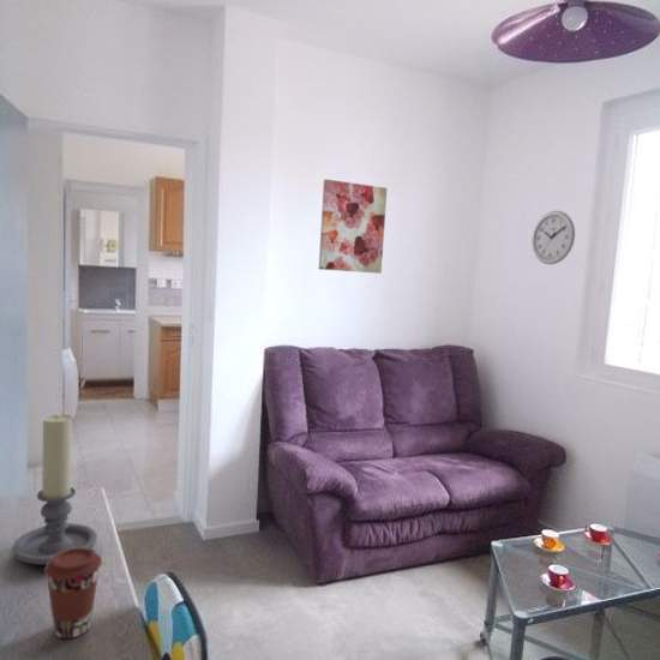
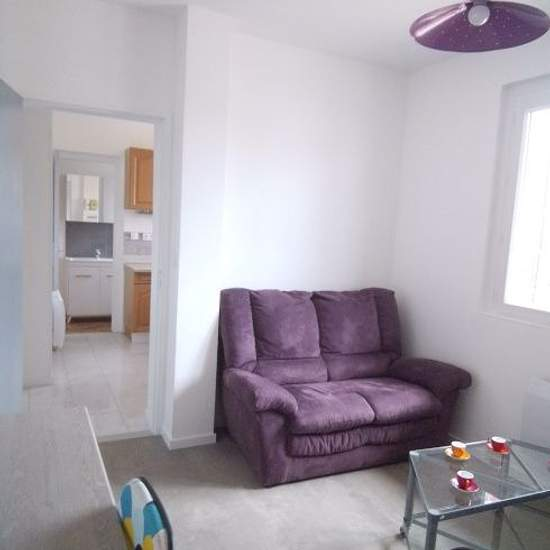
- coffee cup [43,547,103,640]
- wall clock [530,210,576,265]
- candle holder [11,414,98,565]
- wall art [318,178,389,275]
